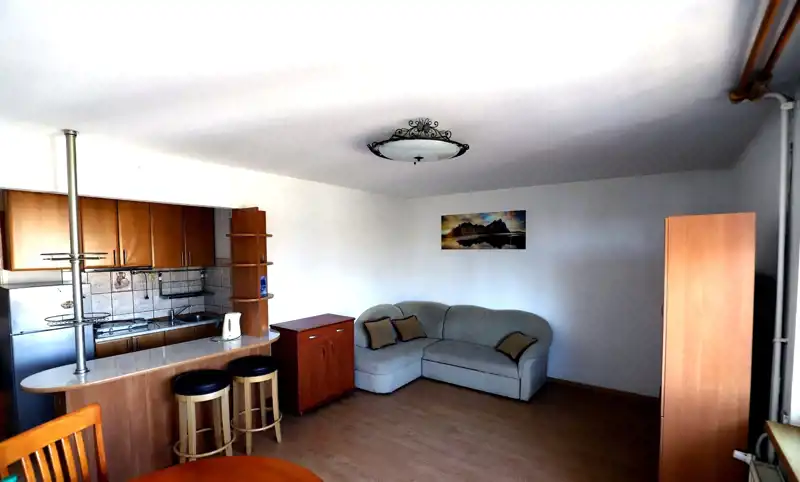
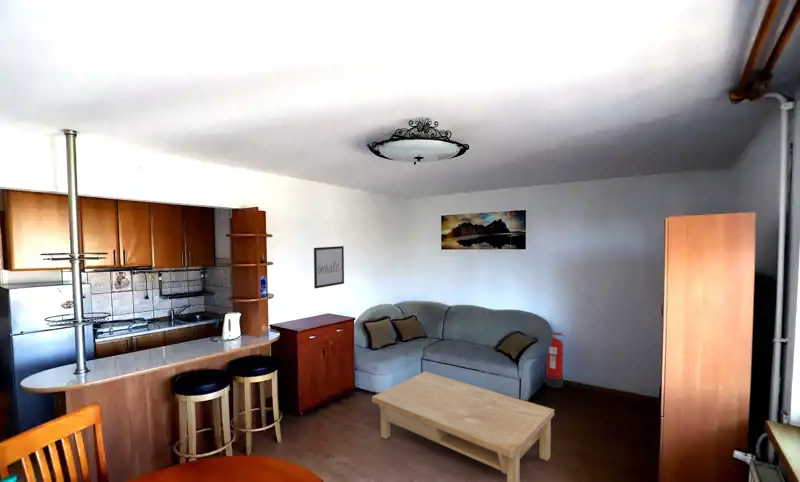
+ wall art [313,245,345,290]
+ coffee table [371,370,555,482]
+ fire extinguisher [545,332,566,389]
